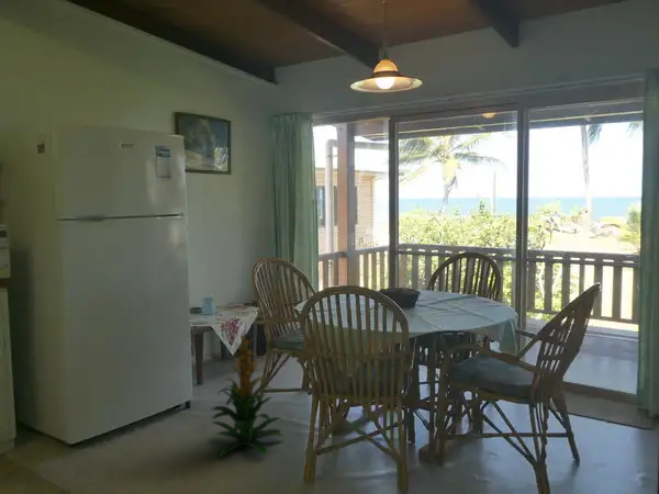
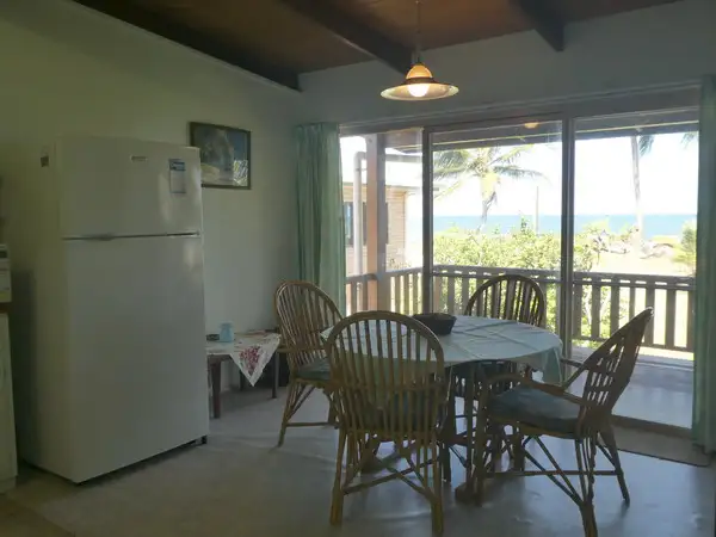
- indoor plant [211,332,287,458]
